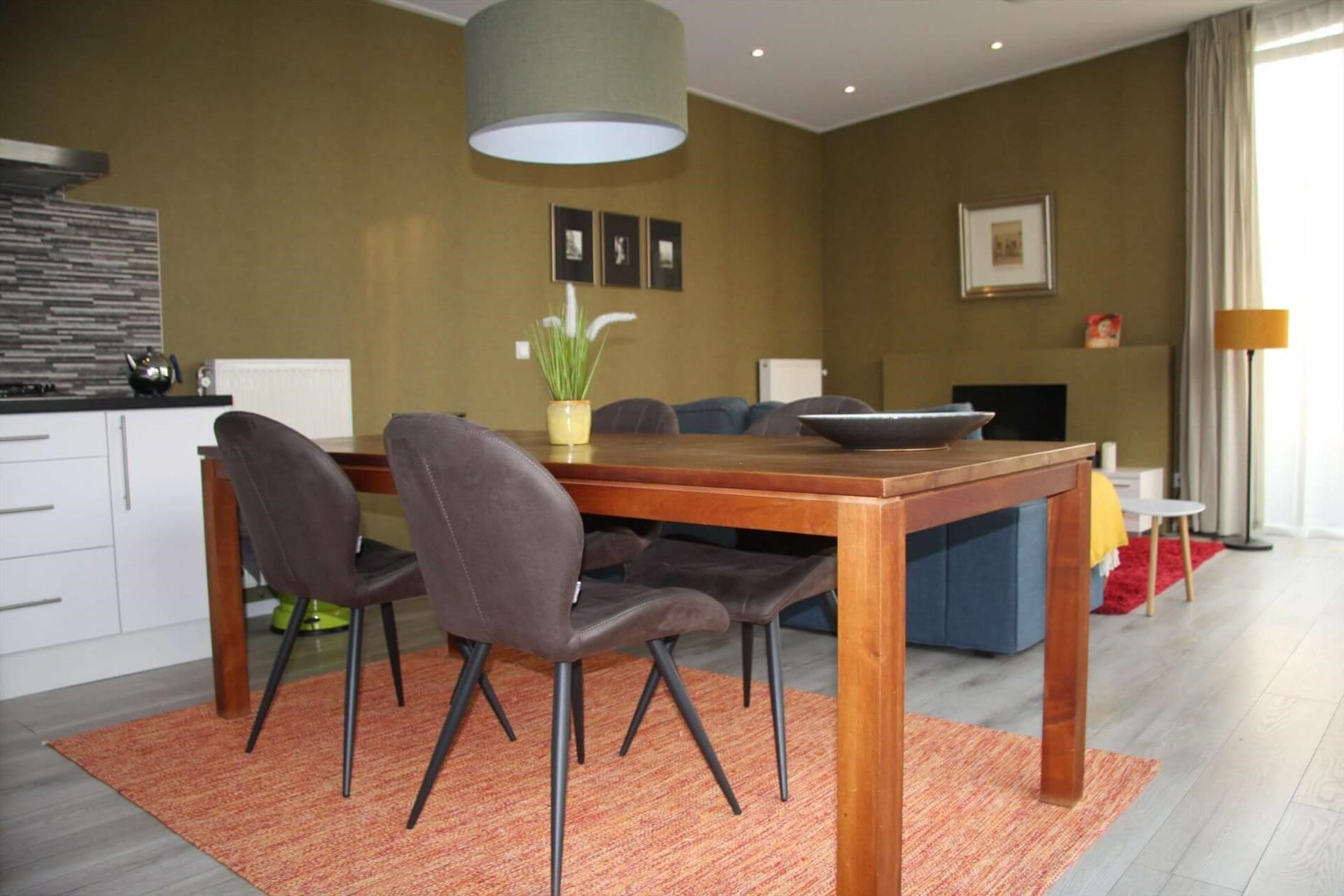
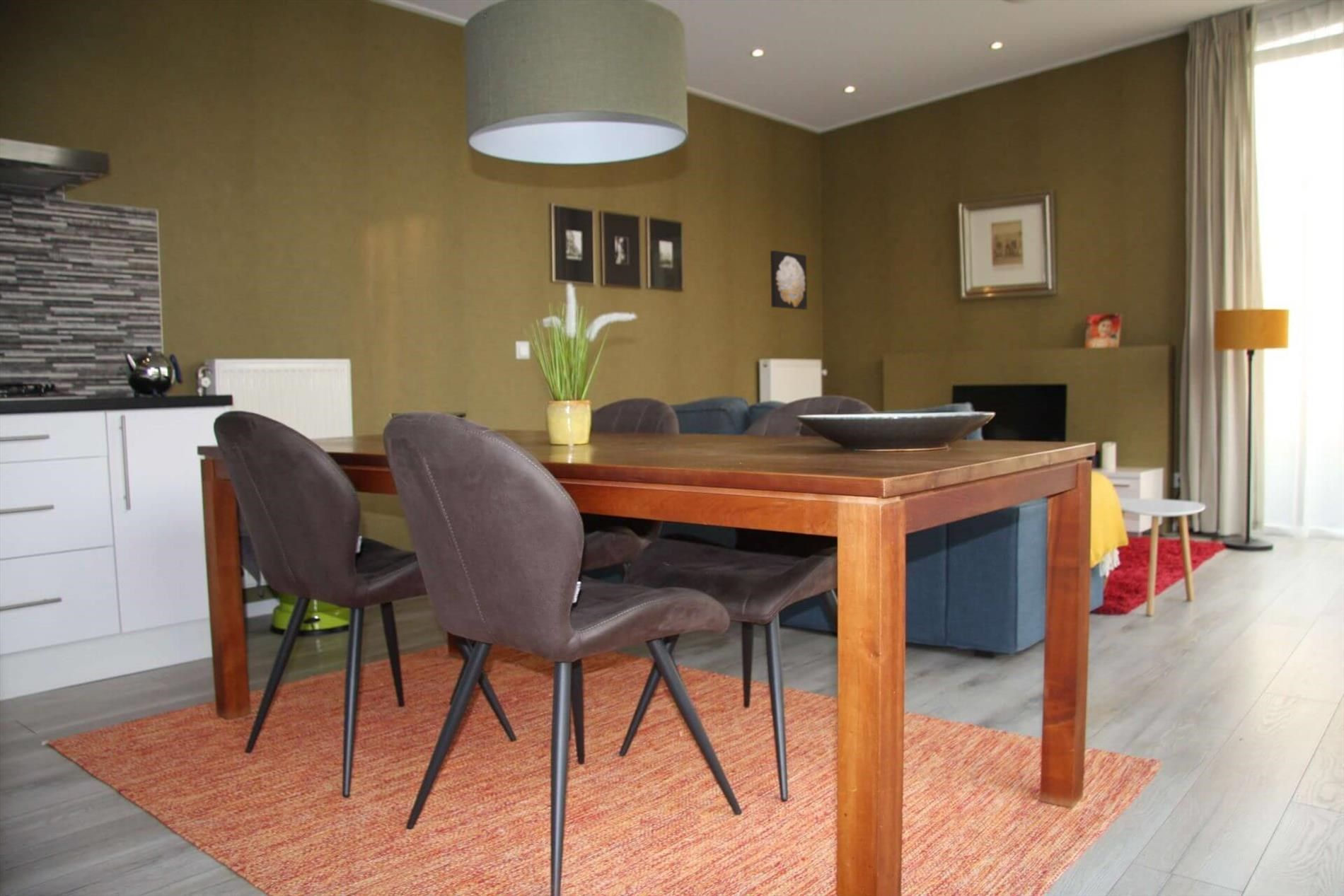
+ wall art [770,250,808,310]
